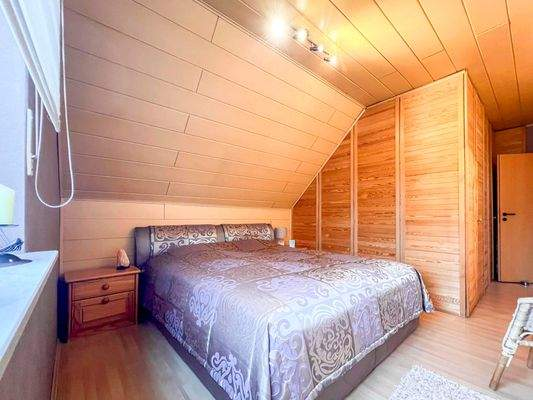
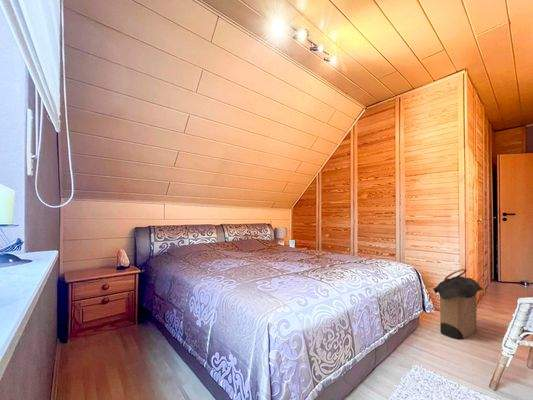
+ laundry hamper [432,268,484,341]
